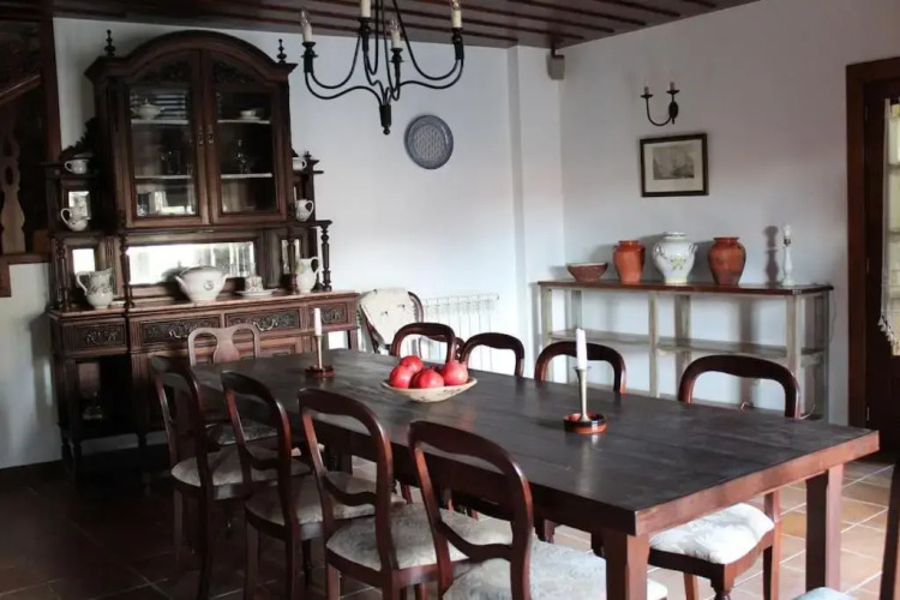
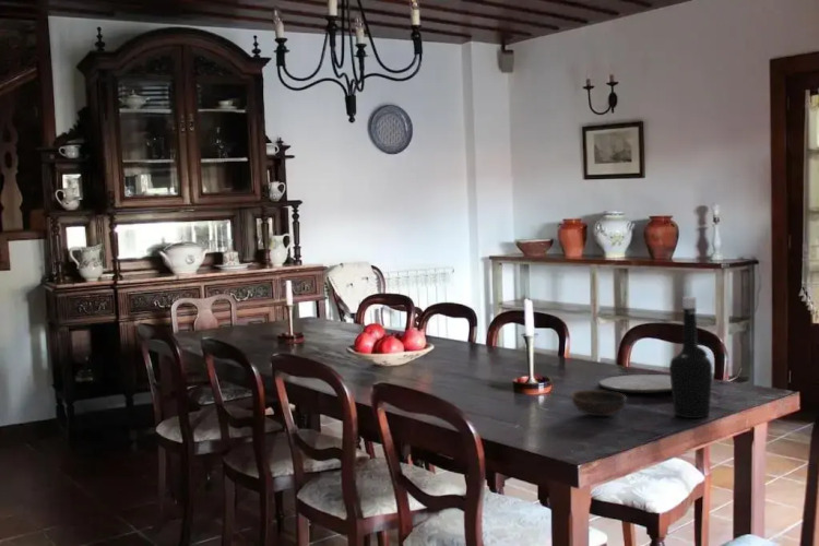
+ bottle [668,296,713,419]
+ plate [597,373,672,393]
+ bowl [570,389,628,417]
